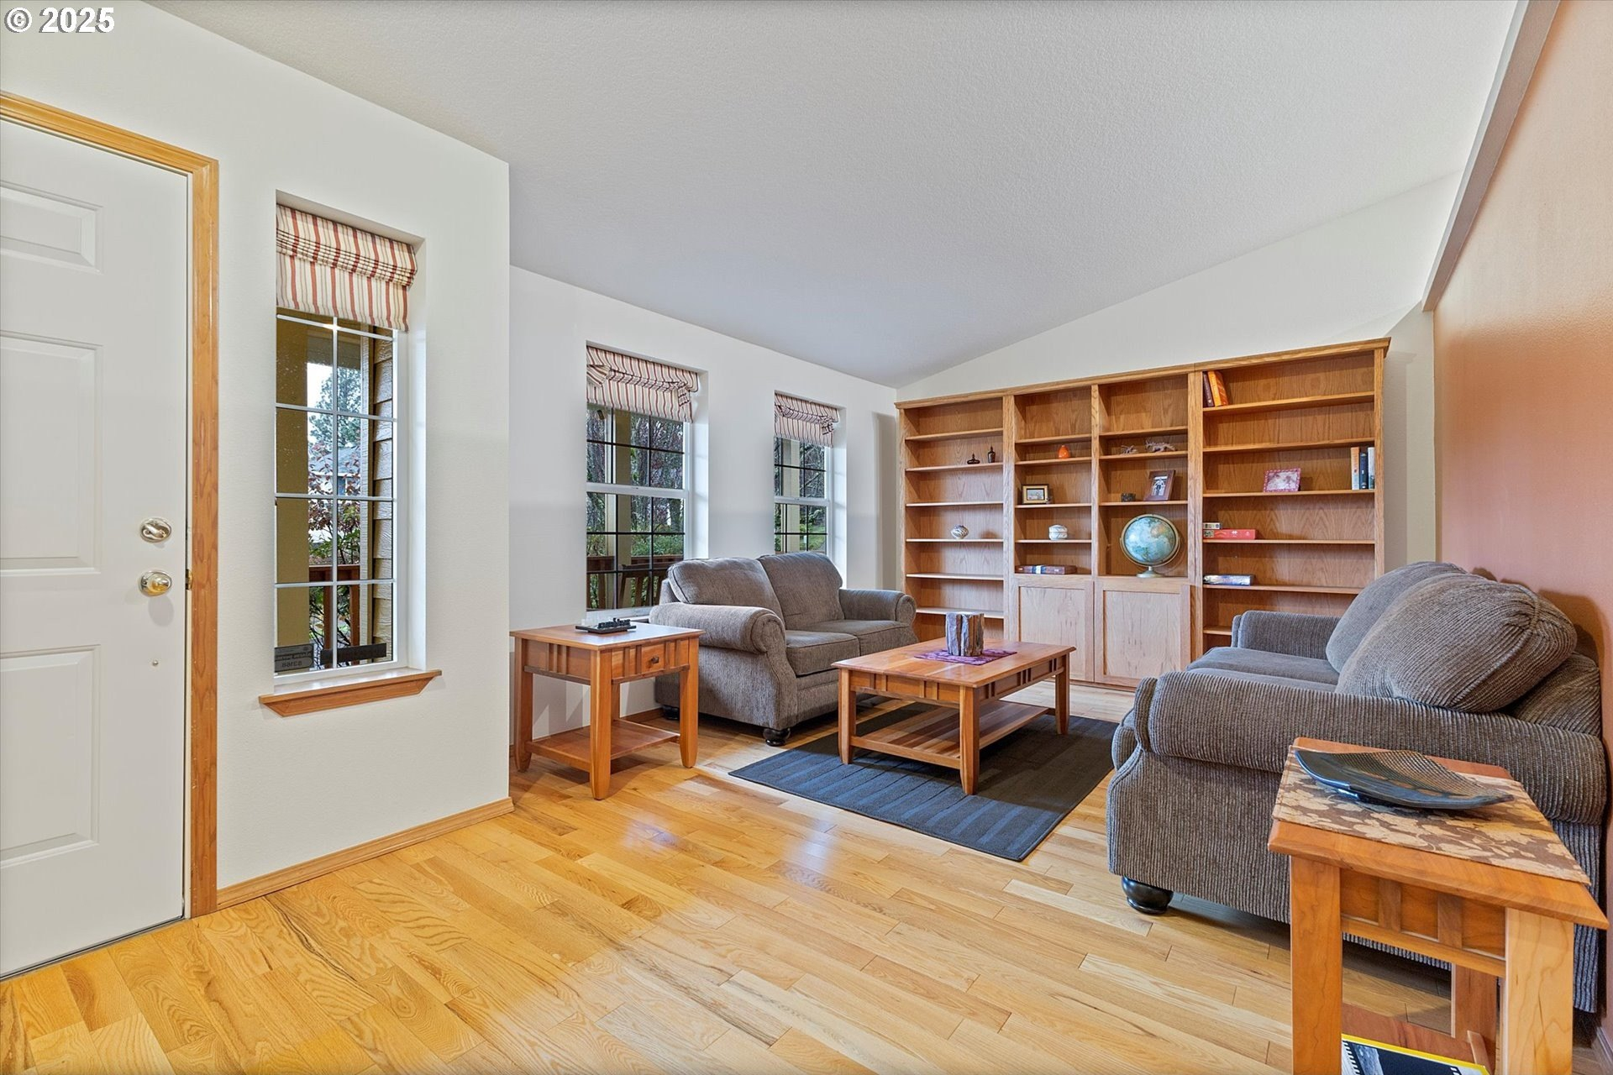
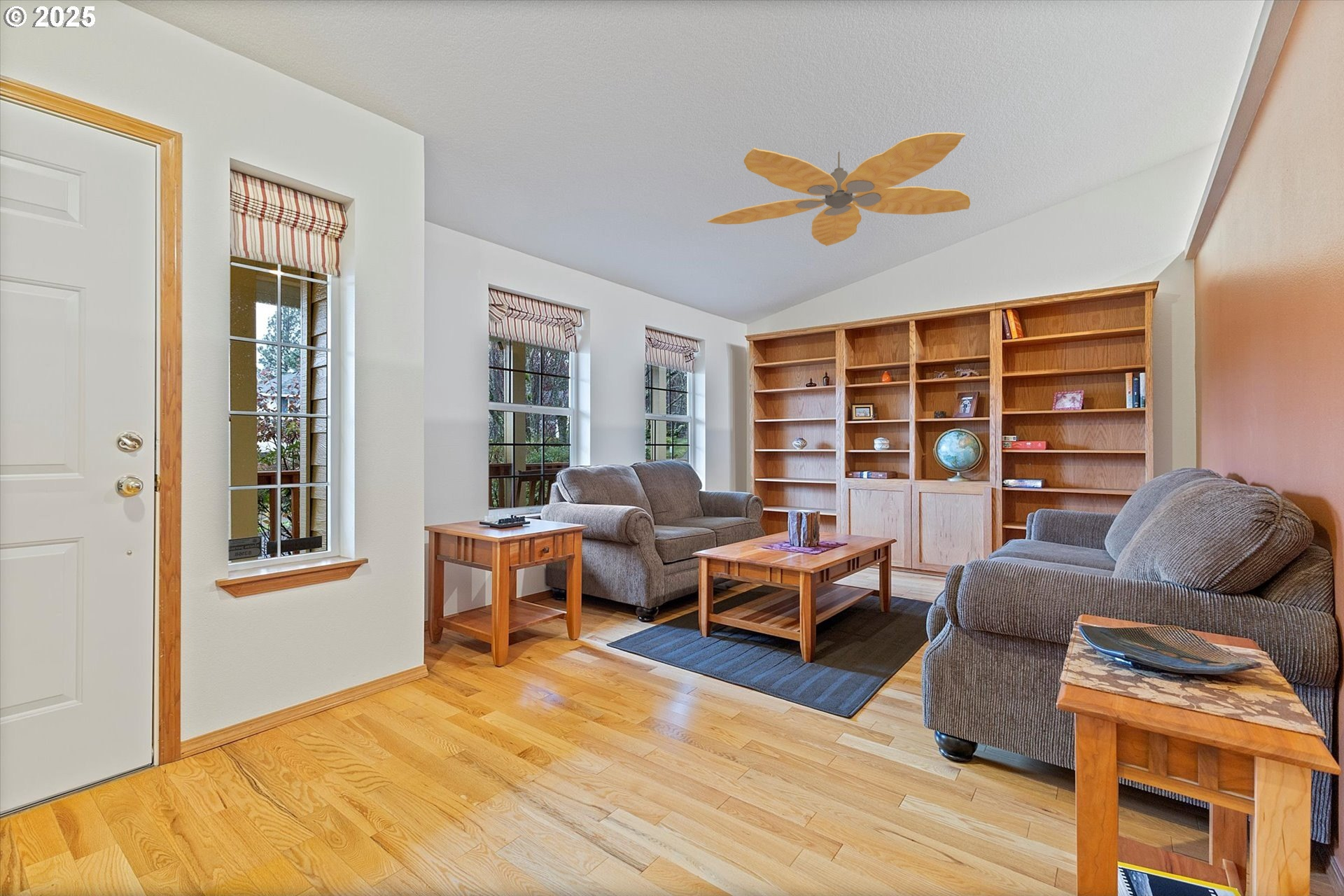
+ ceiling fan [706,132,971,247]
